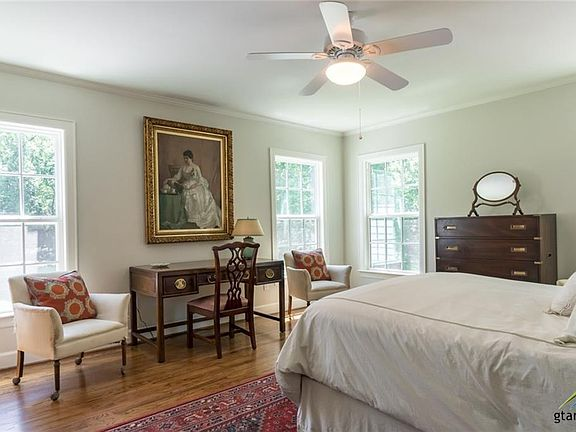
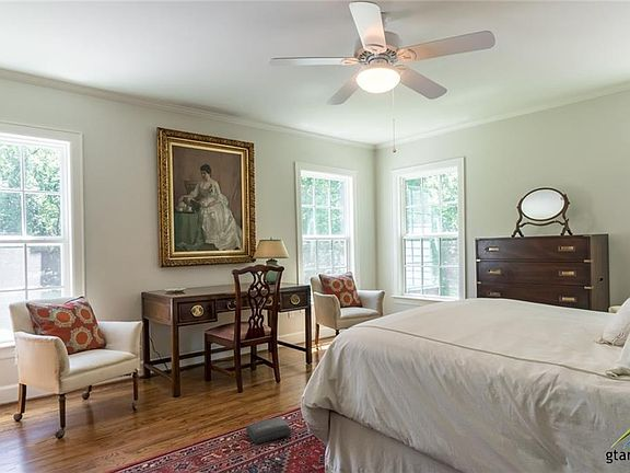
+ bag [245,417,292,445]
